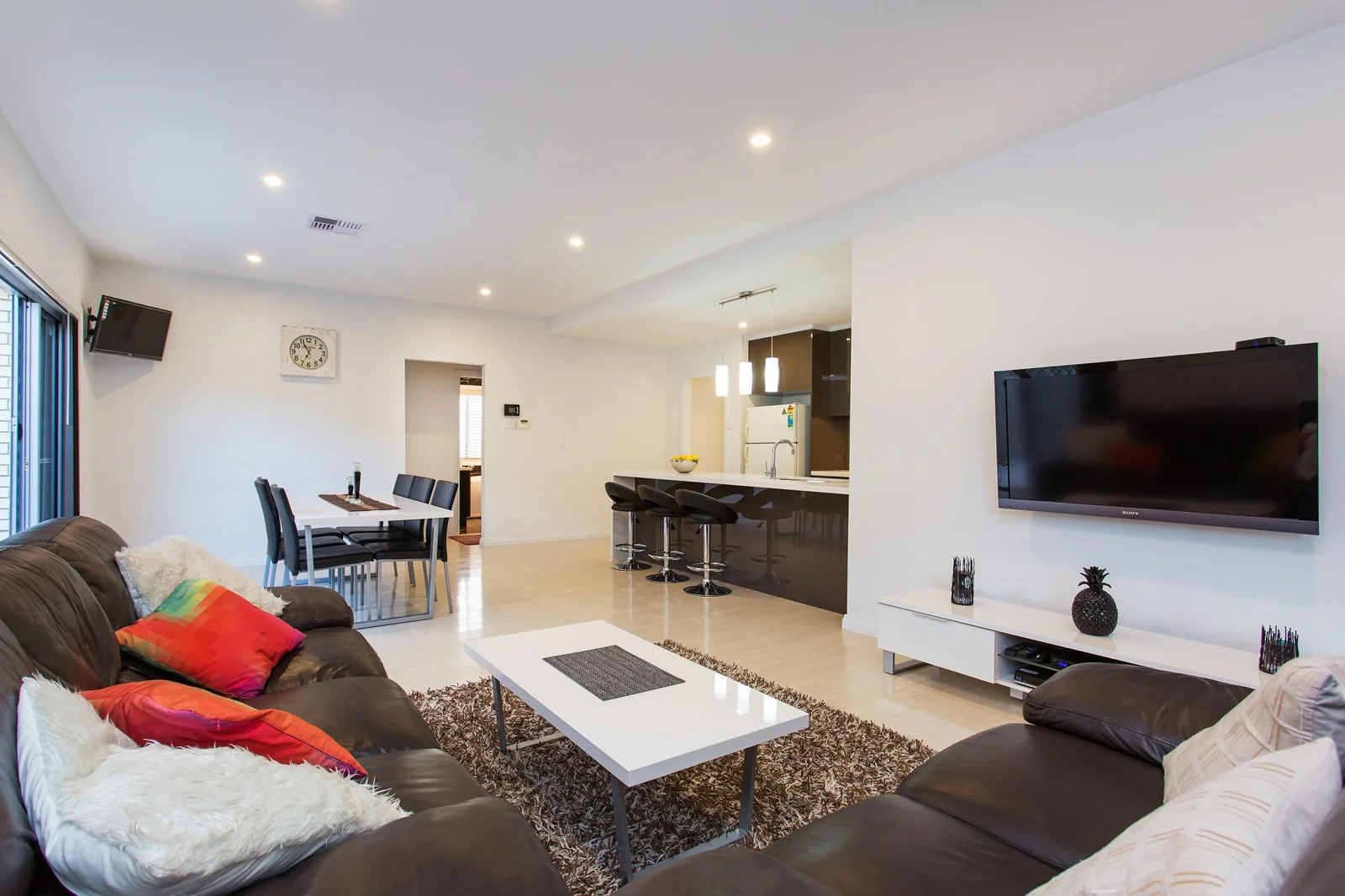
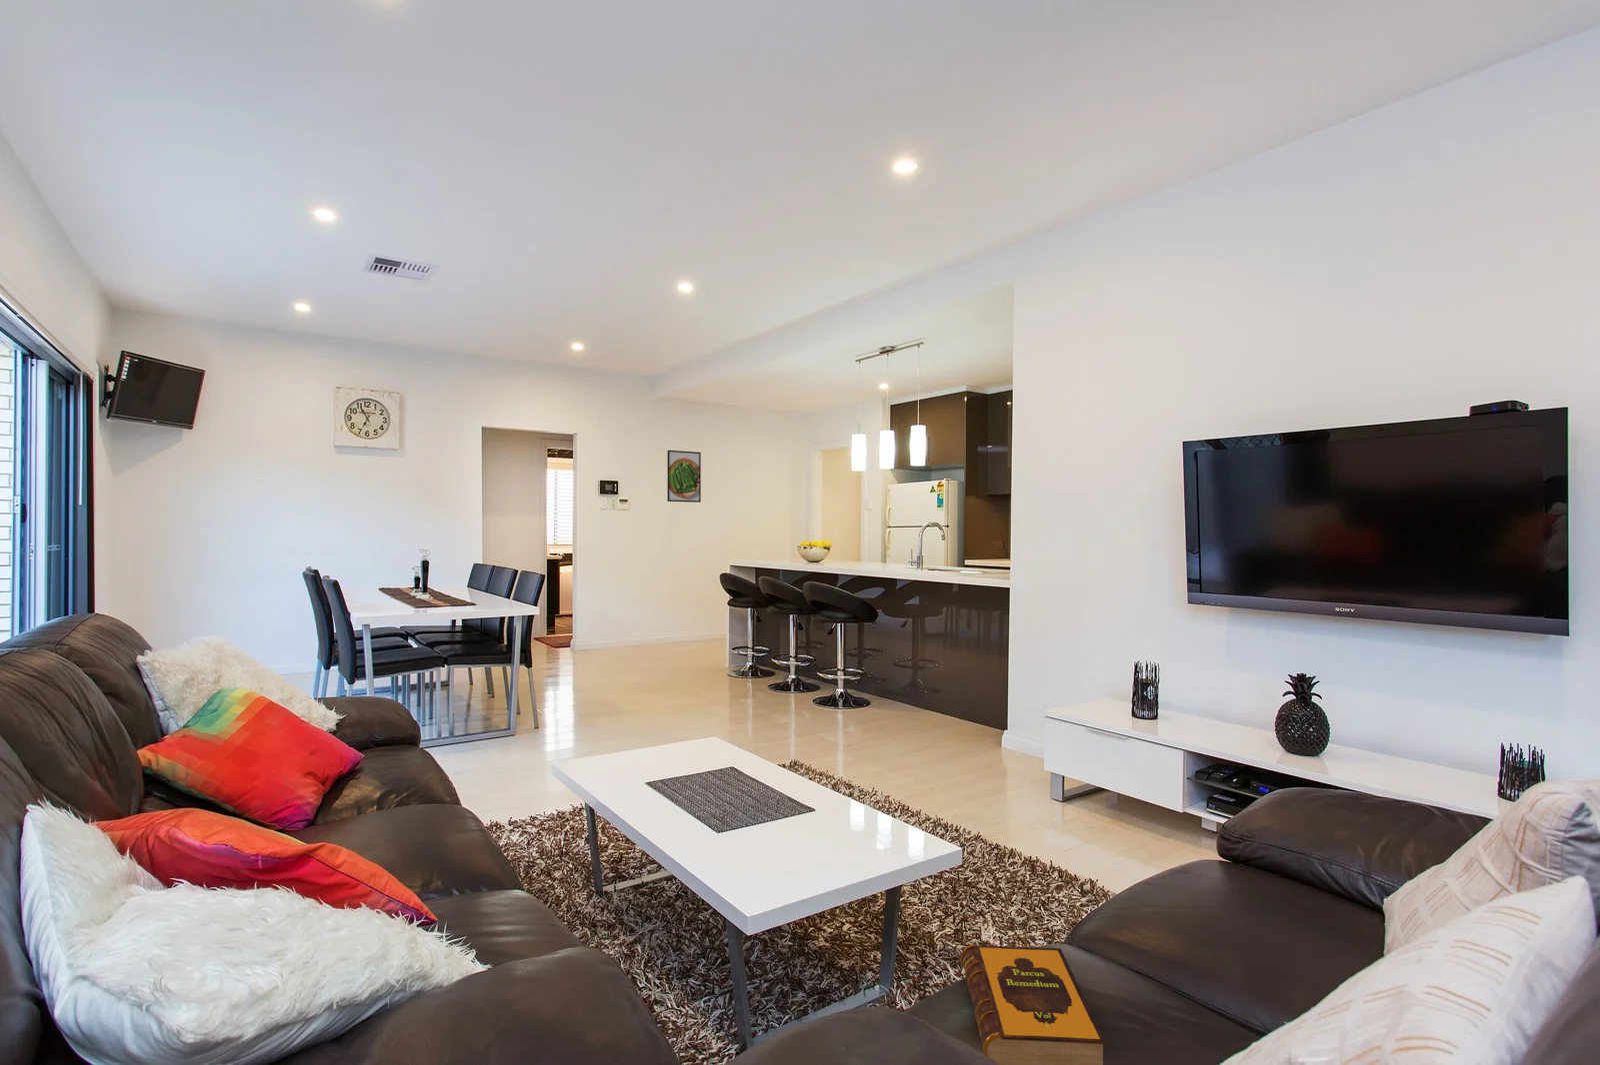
+ hardback book [960,943,1108,1065]
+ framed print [666,449,702,504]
